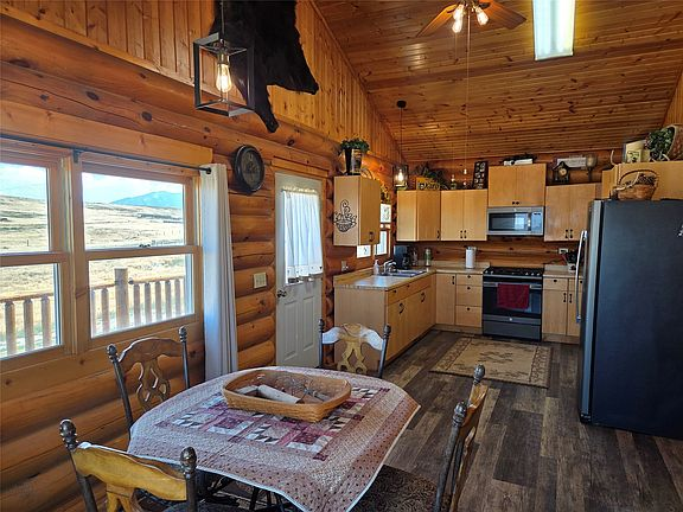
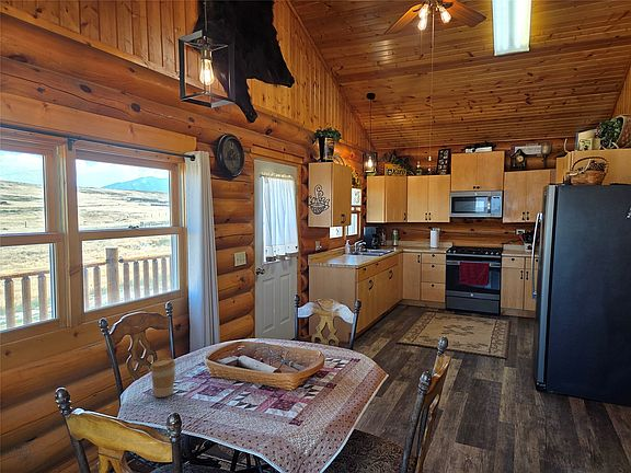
+ coffee cup [149,357,176,399]
